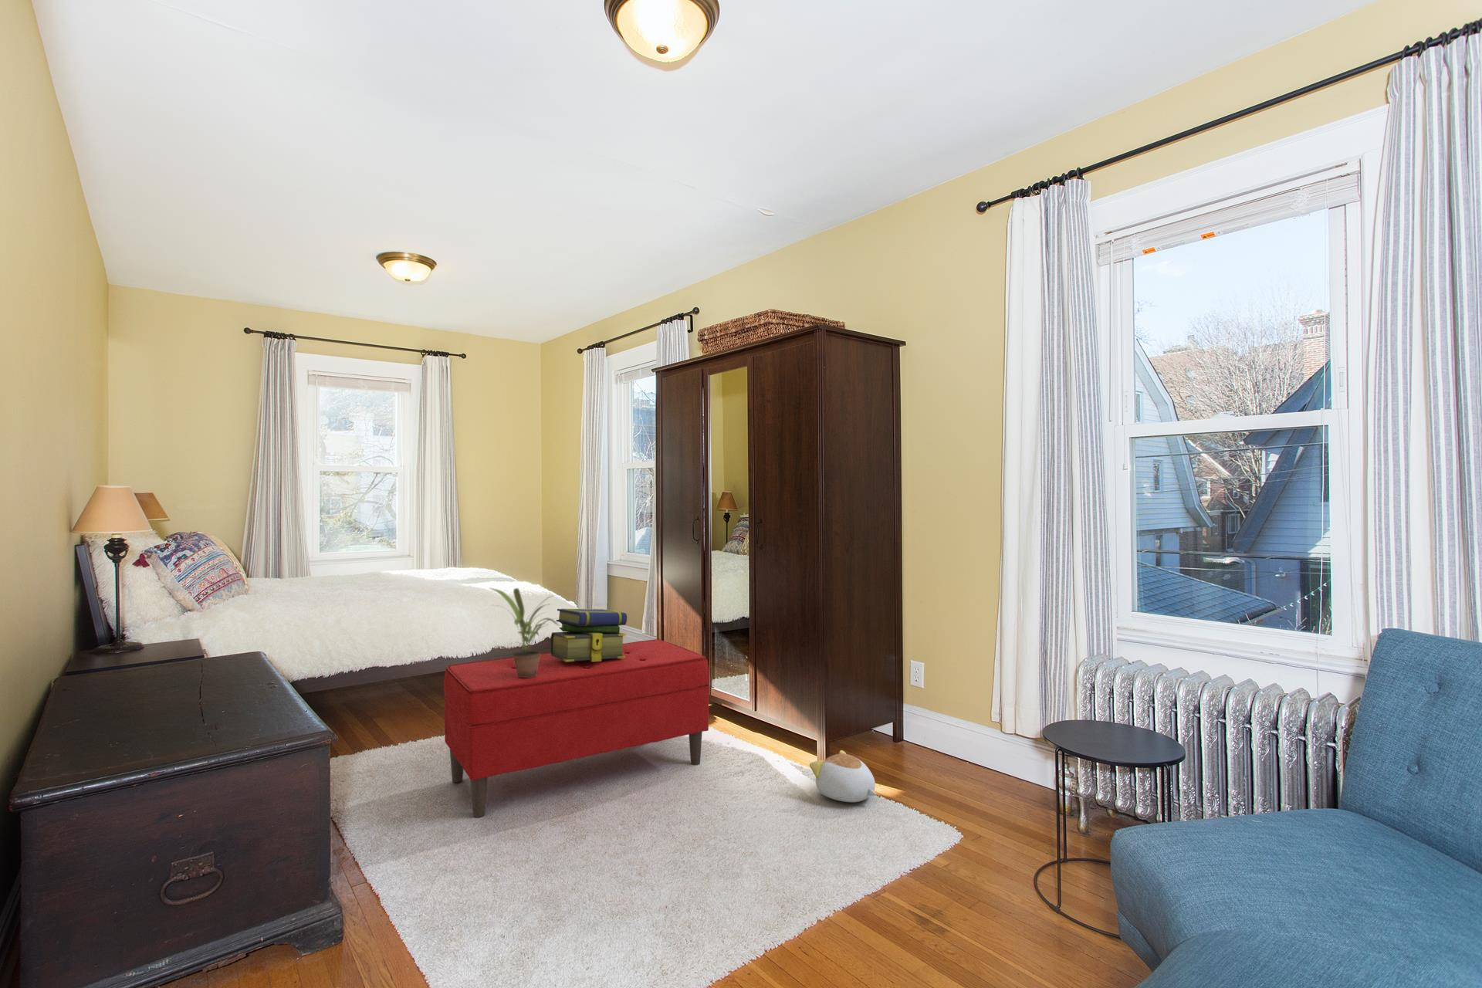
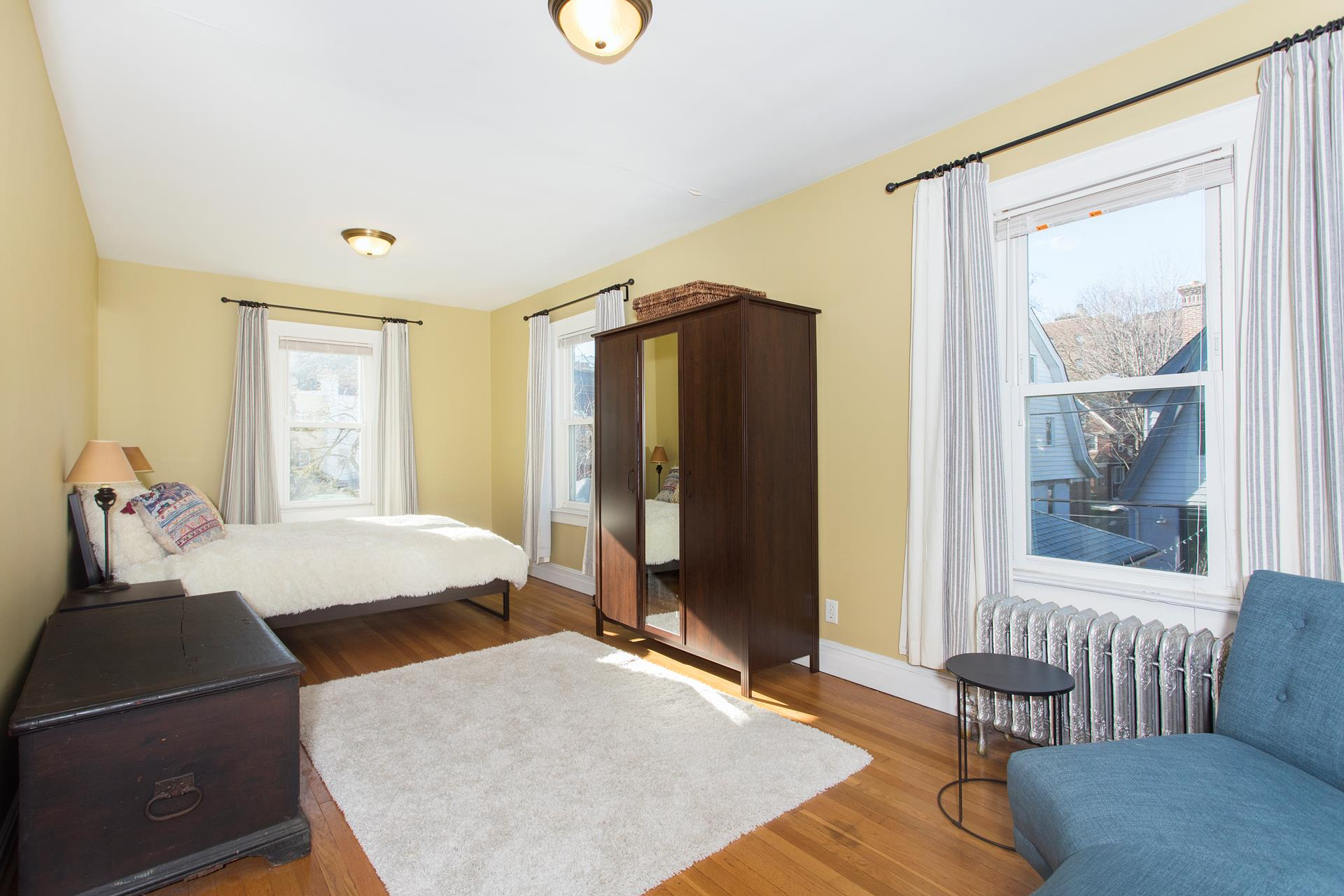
- potted plant [488,587,559,677]
- bench [443,638,710,818]
- plush toy [809,750,877,803]
- stack of books [549,609,627,662]
